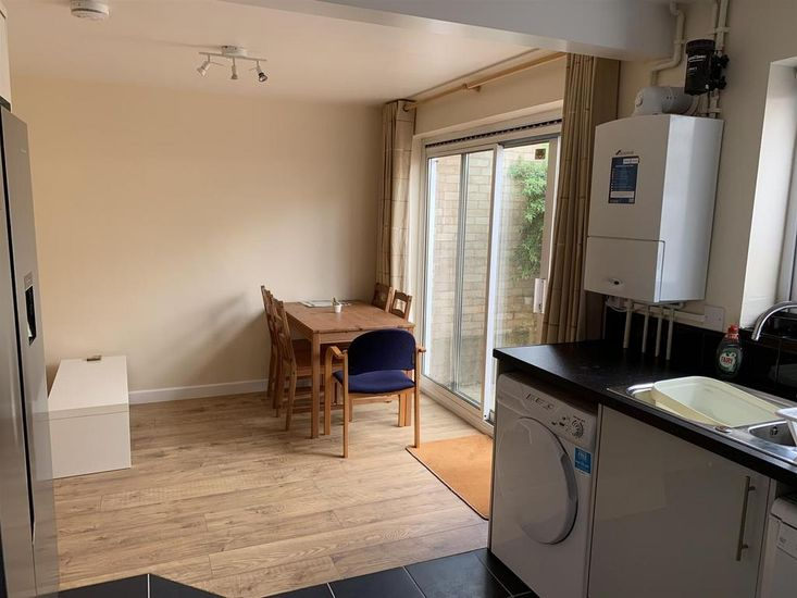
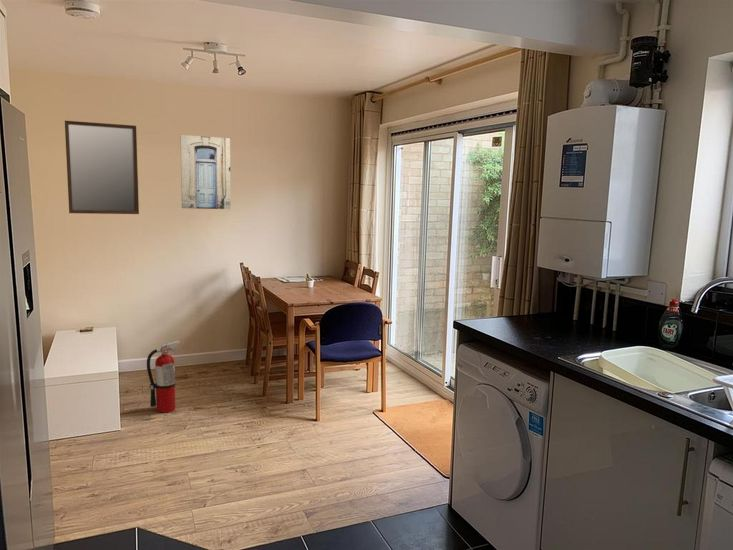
+ home mirror [64,120,140,215]
+ wall art [179,134,232,210]
+ fire extinguisher [146,340,182,413]
